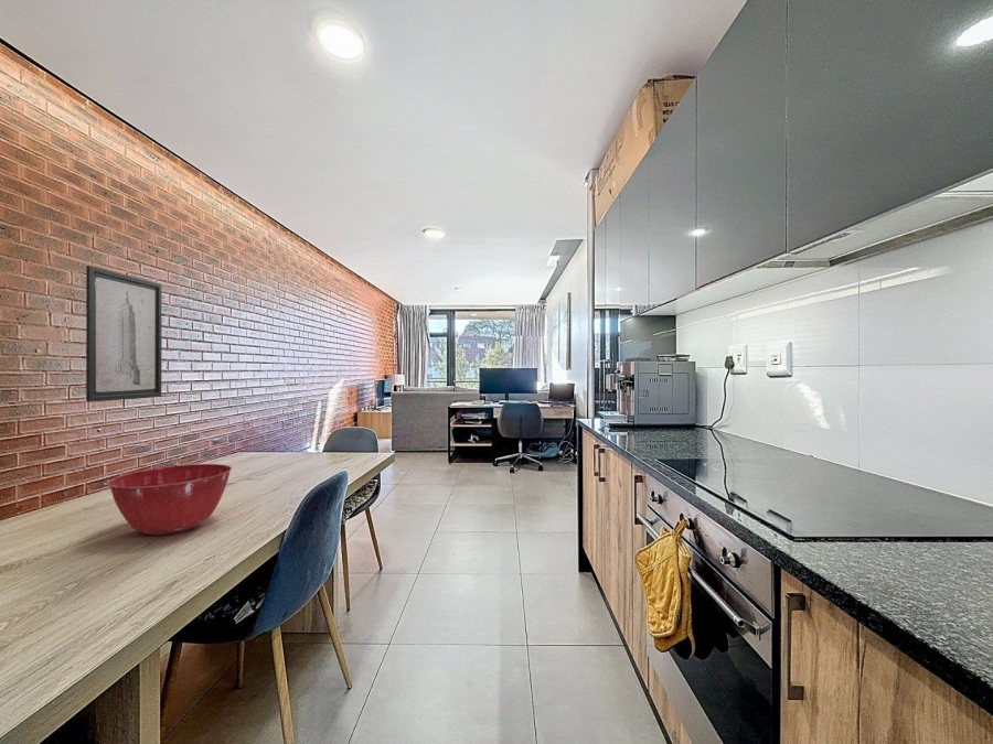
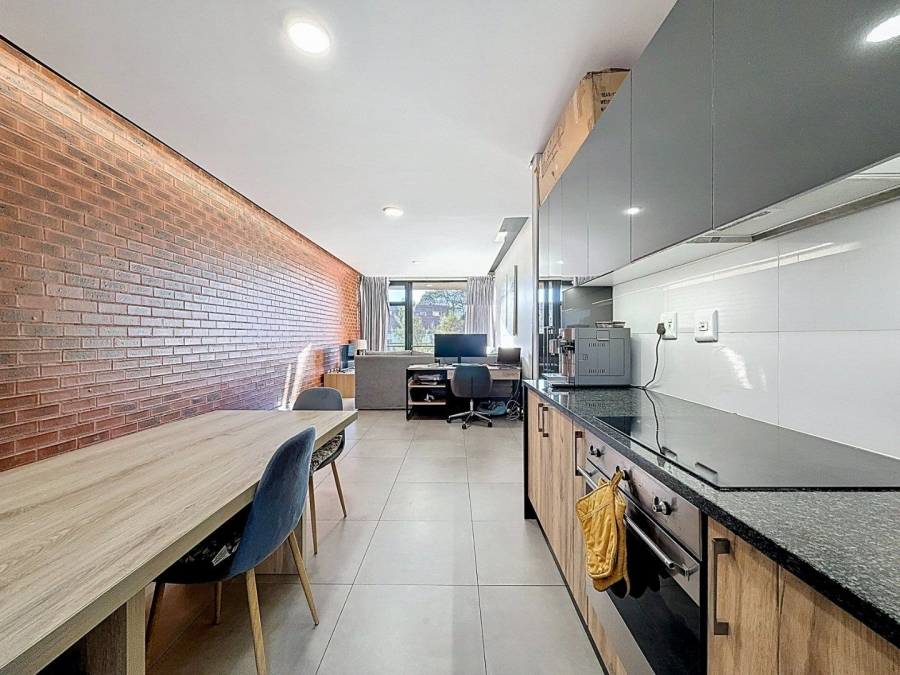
- mixing bowl [106,463,233,536]
- wall art [85,265,163,403]
